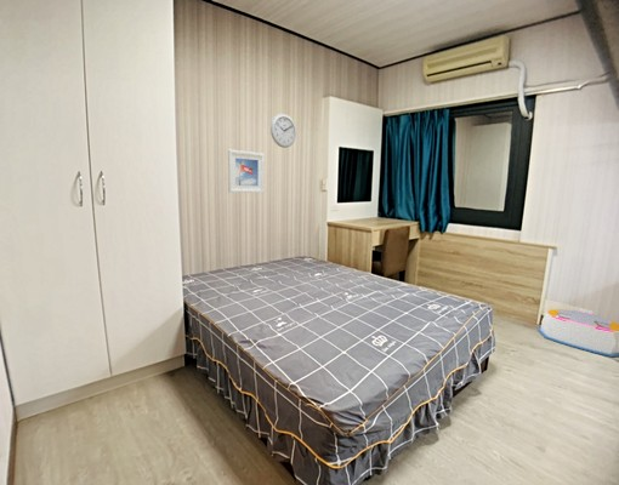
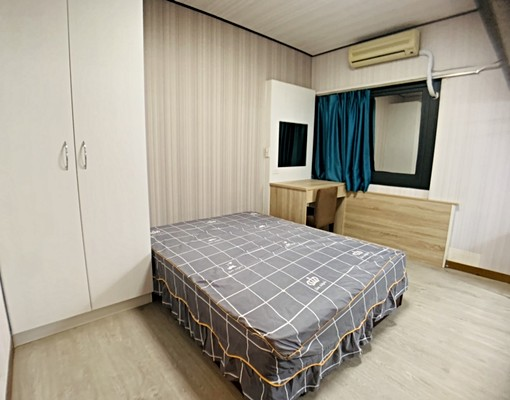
- wall clock [269,113,297,149]
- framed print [227,149,266,194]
- storage bin [536,308,619,358]
